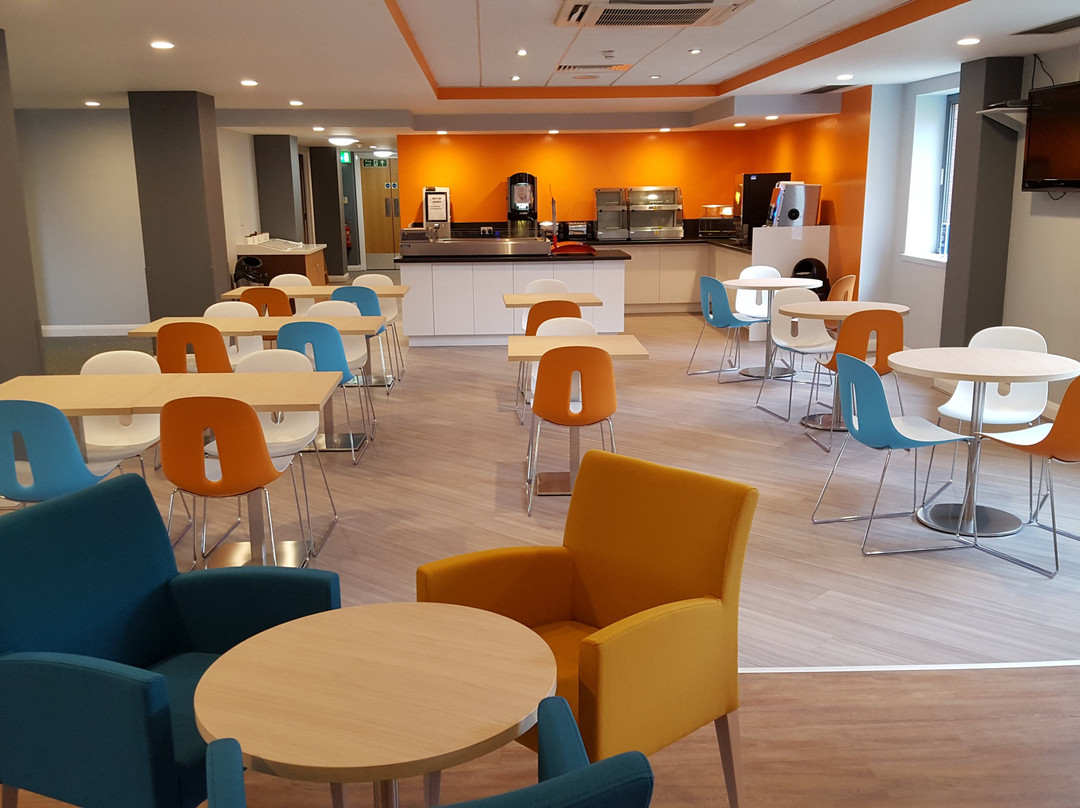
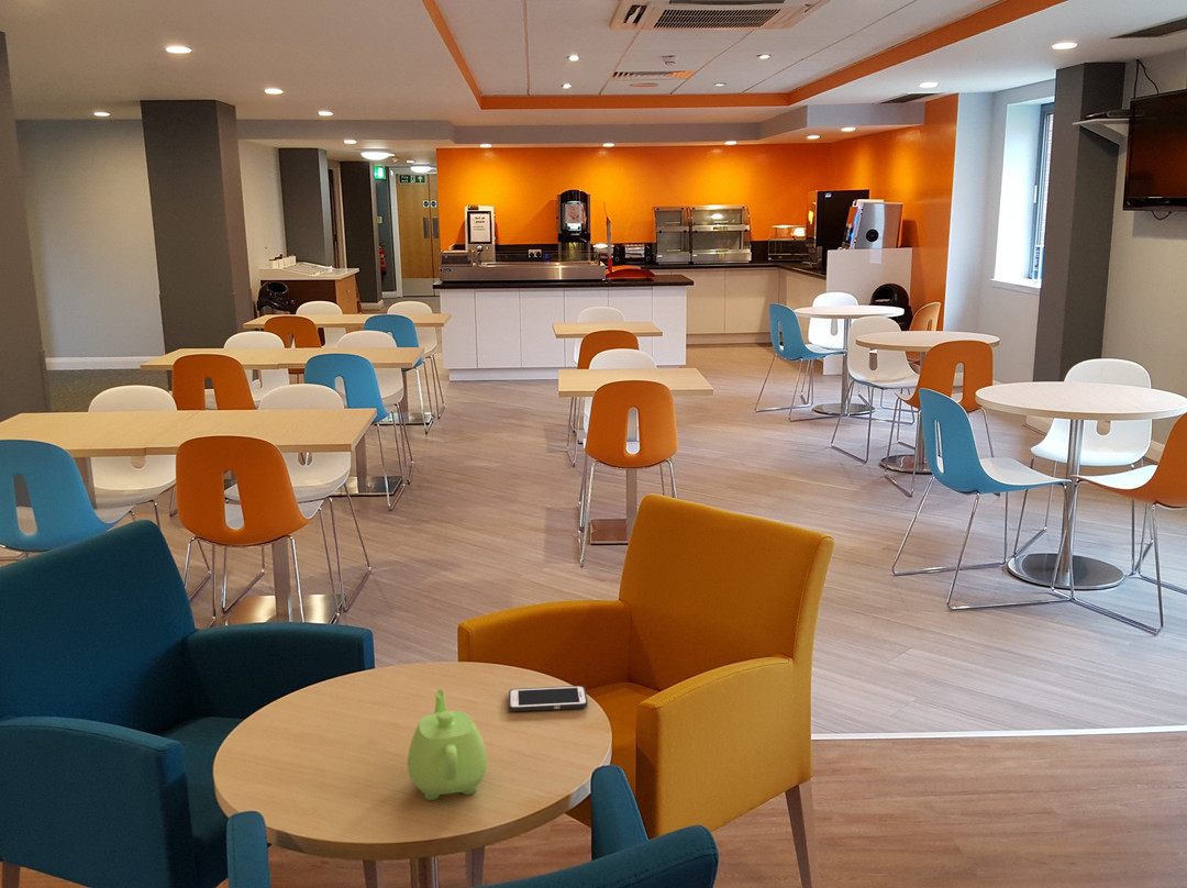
+ cell phone [508,685,589,712]
+ teapot [407,688,488,801]
